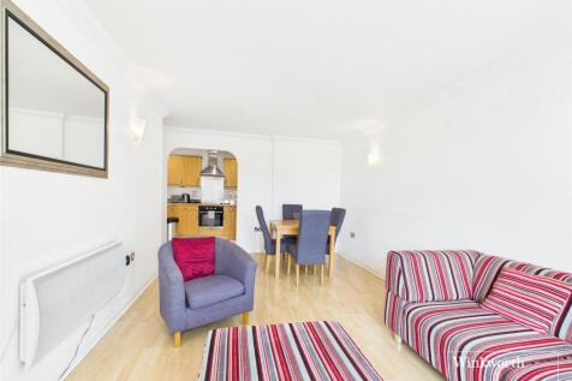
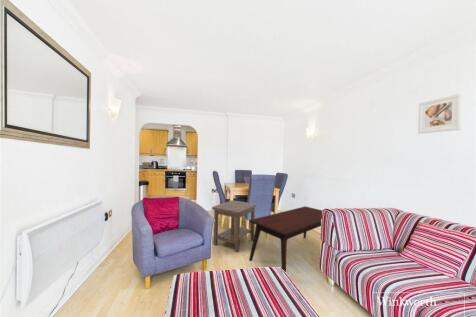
+ coffee table [248,205,324,273]
+ side table [211,199,258,253]
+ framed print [417,92,463,135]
